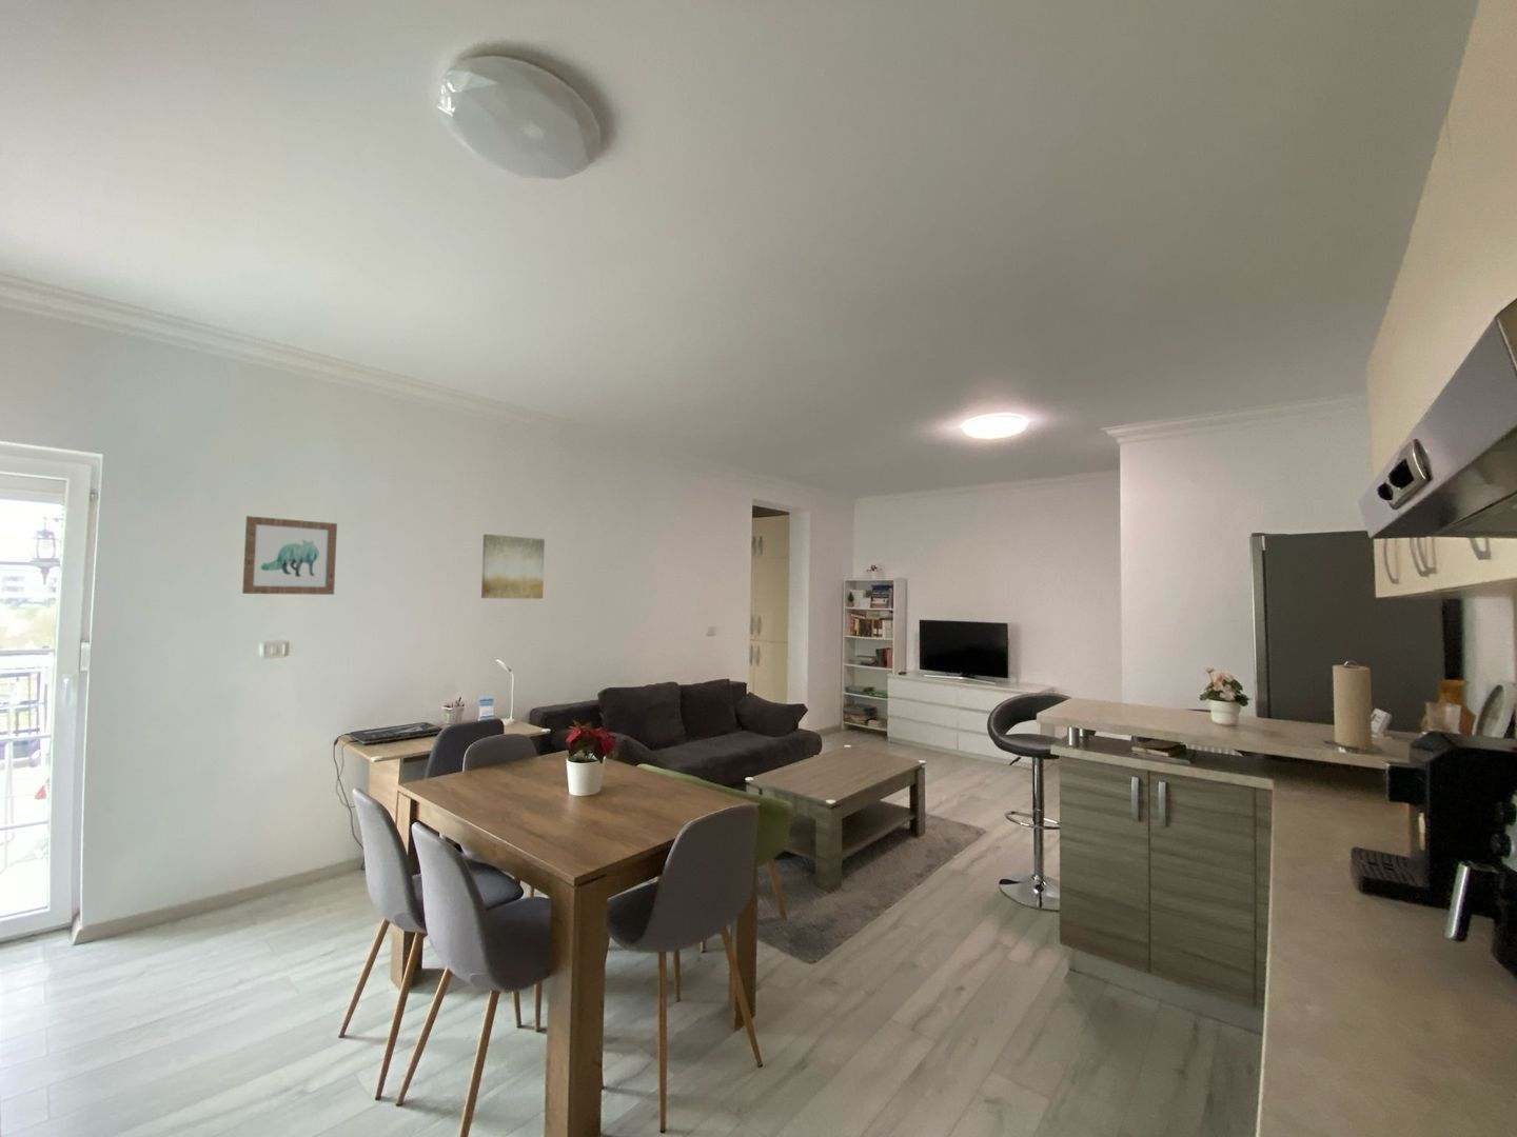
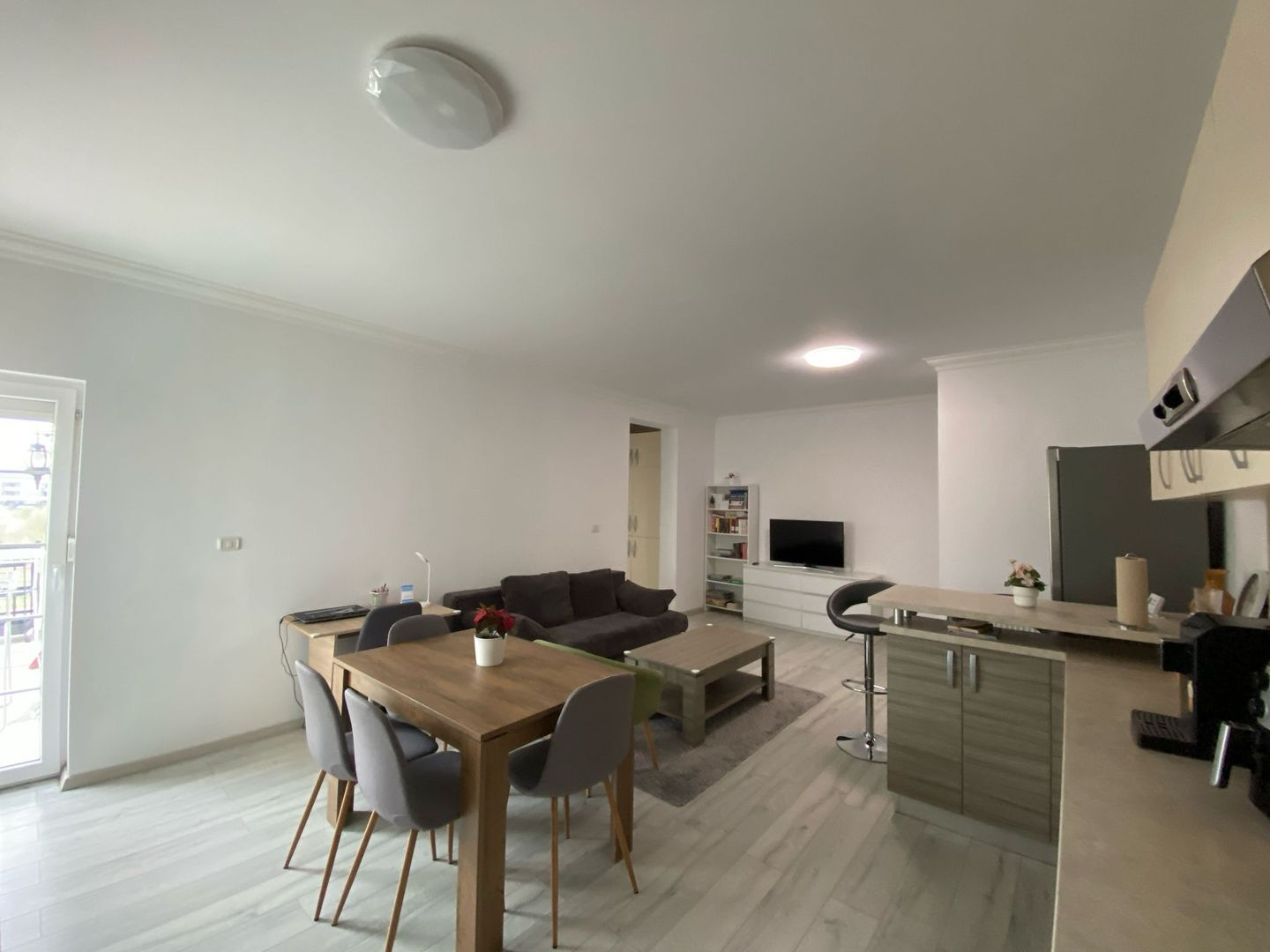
- wall art [480,533,546,600]
- wall art [241,515,338,596]
